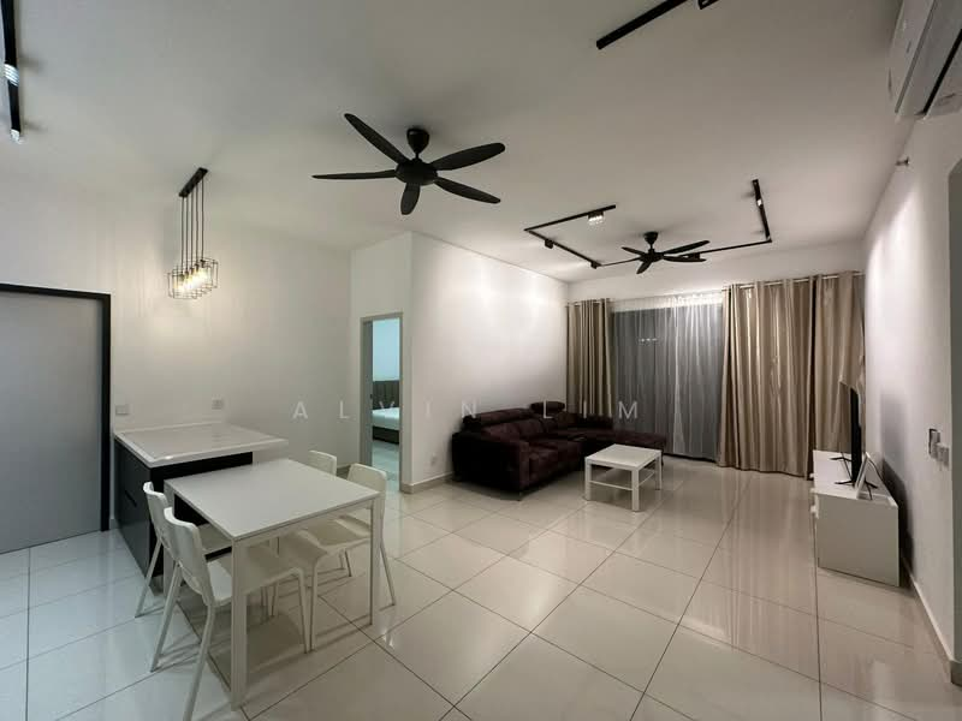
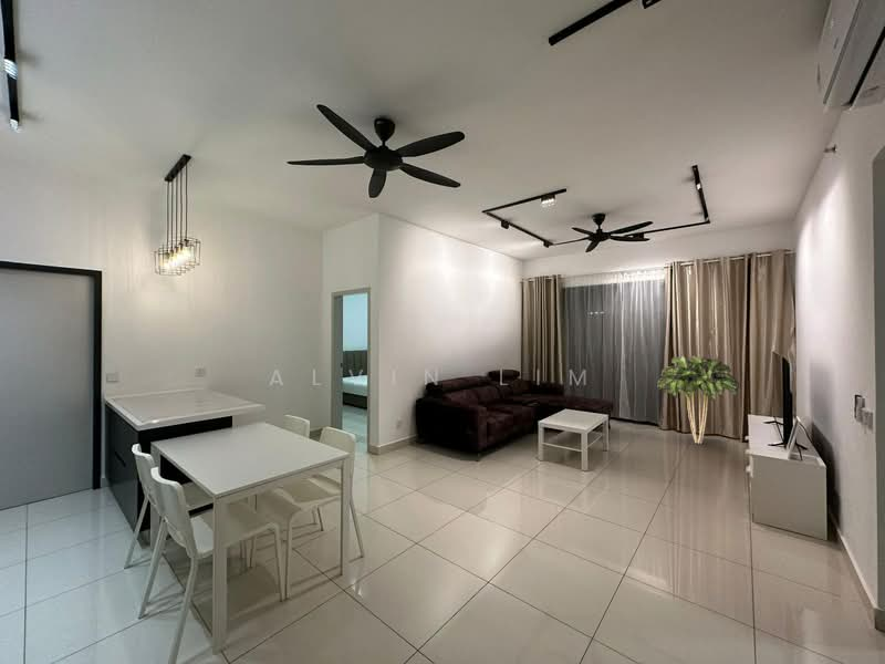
+ indoor plant [656,354,740,445]
